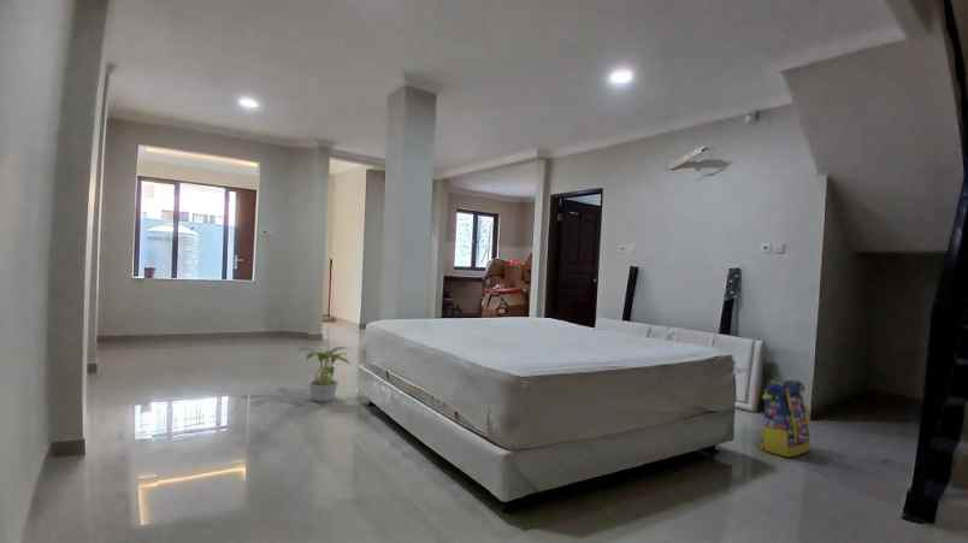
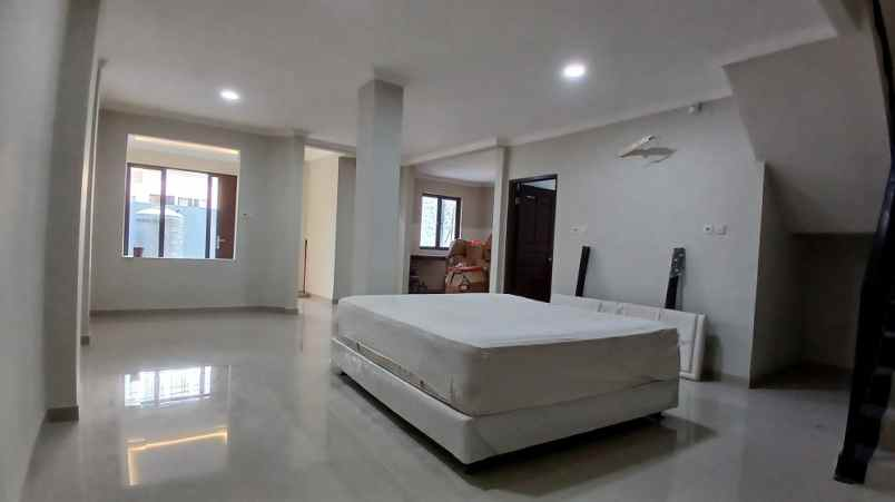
- potted plant [295,346,352,402]
- backpack [759,378,811,459]
